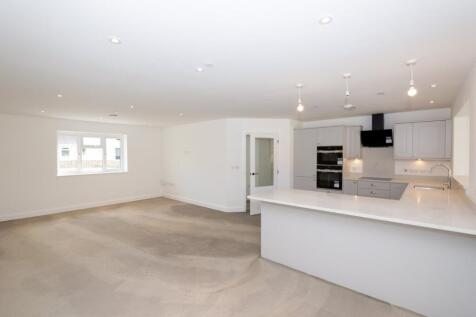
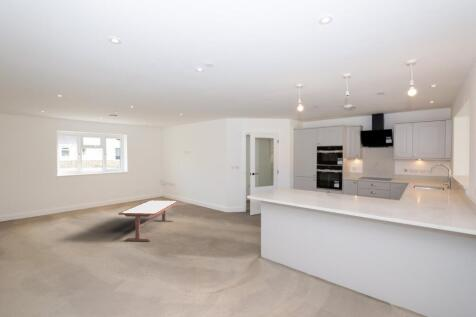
+ coffee table [118,200,180,242]
